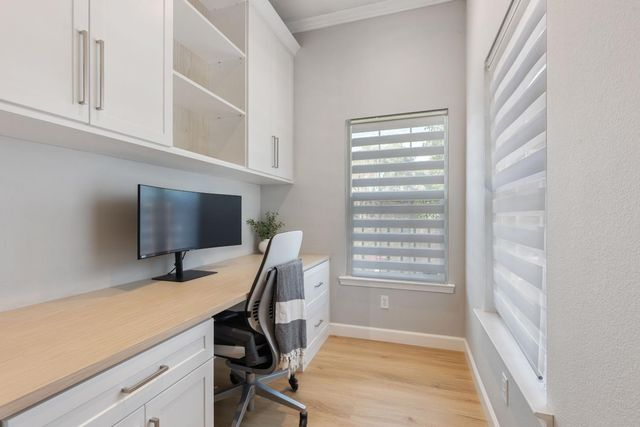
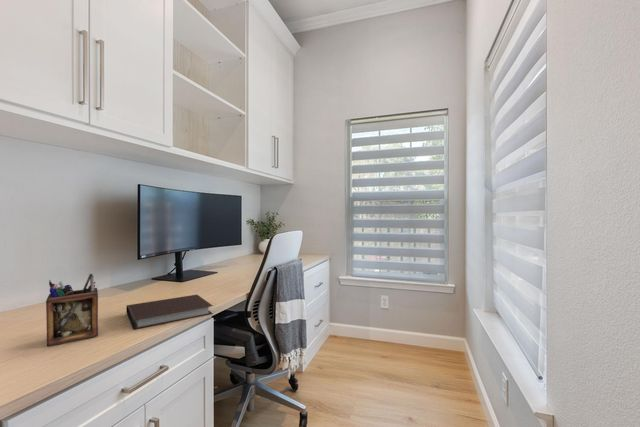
+ desk organizer [45,273,99,347]
+ notebook [126,294,214,330]
